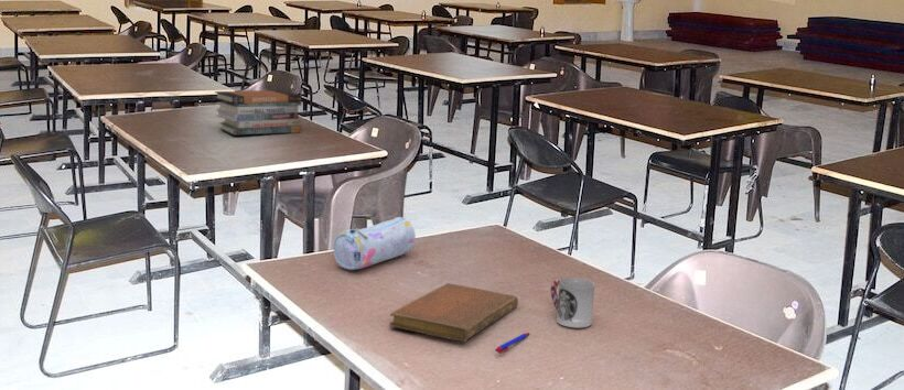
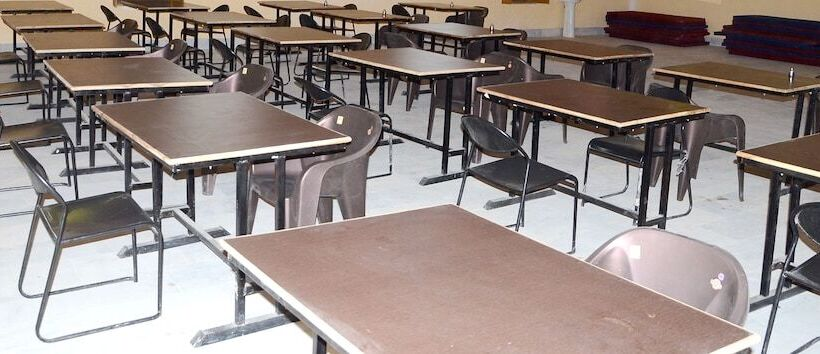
- pencil case [333,216,417,271]
- book stack [214,89,303,137]
- cup [550,277,595,328]
- pen [494,332,531,355]
- notebook [388,282,519,343]
